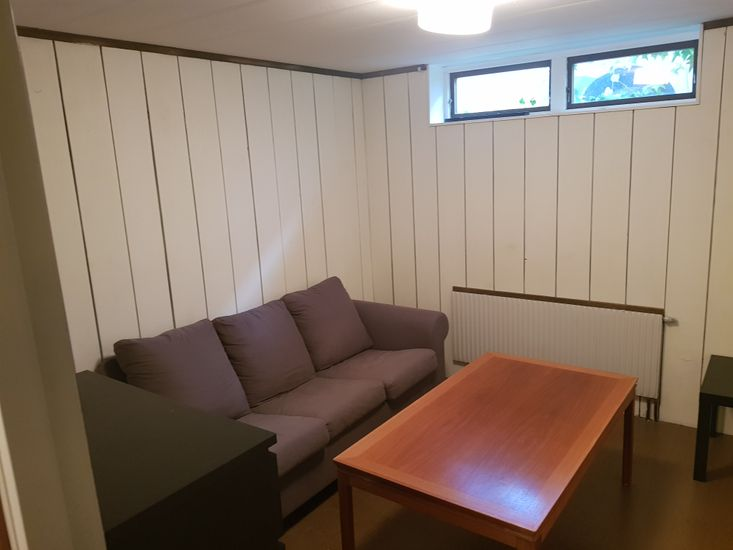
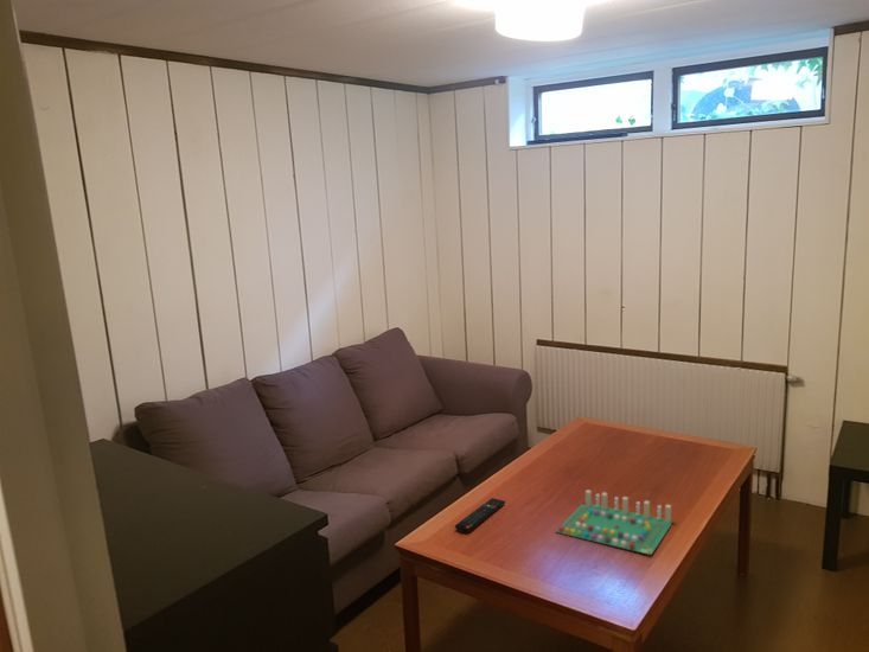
+ remote control [454,497,506,533]
+ board game [555,488,675,556]
